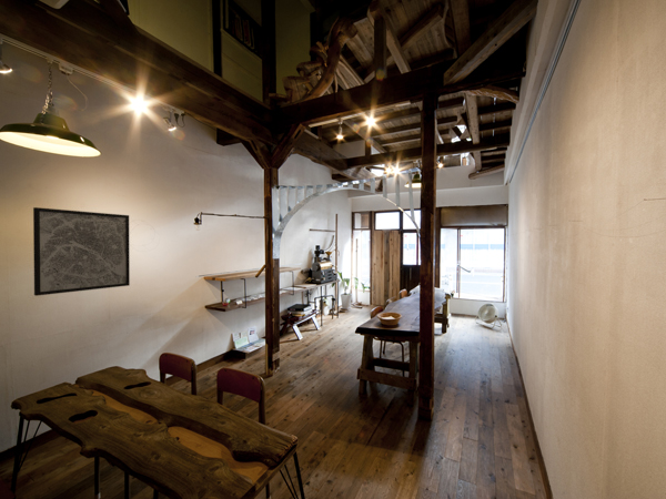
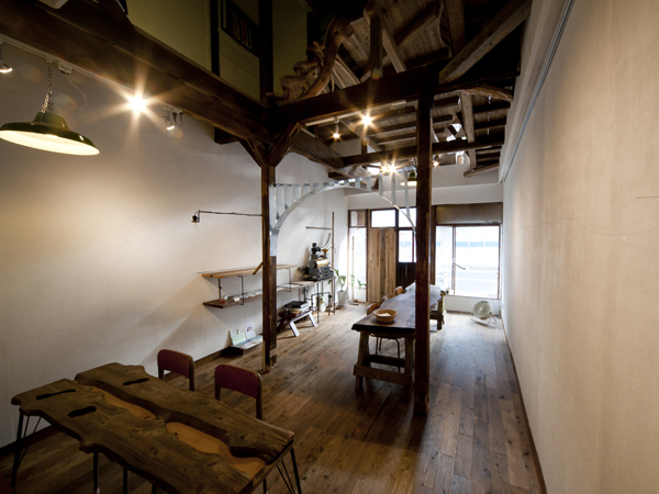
- wall art [32,206,131,297]
